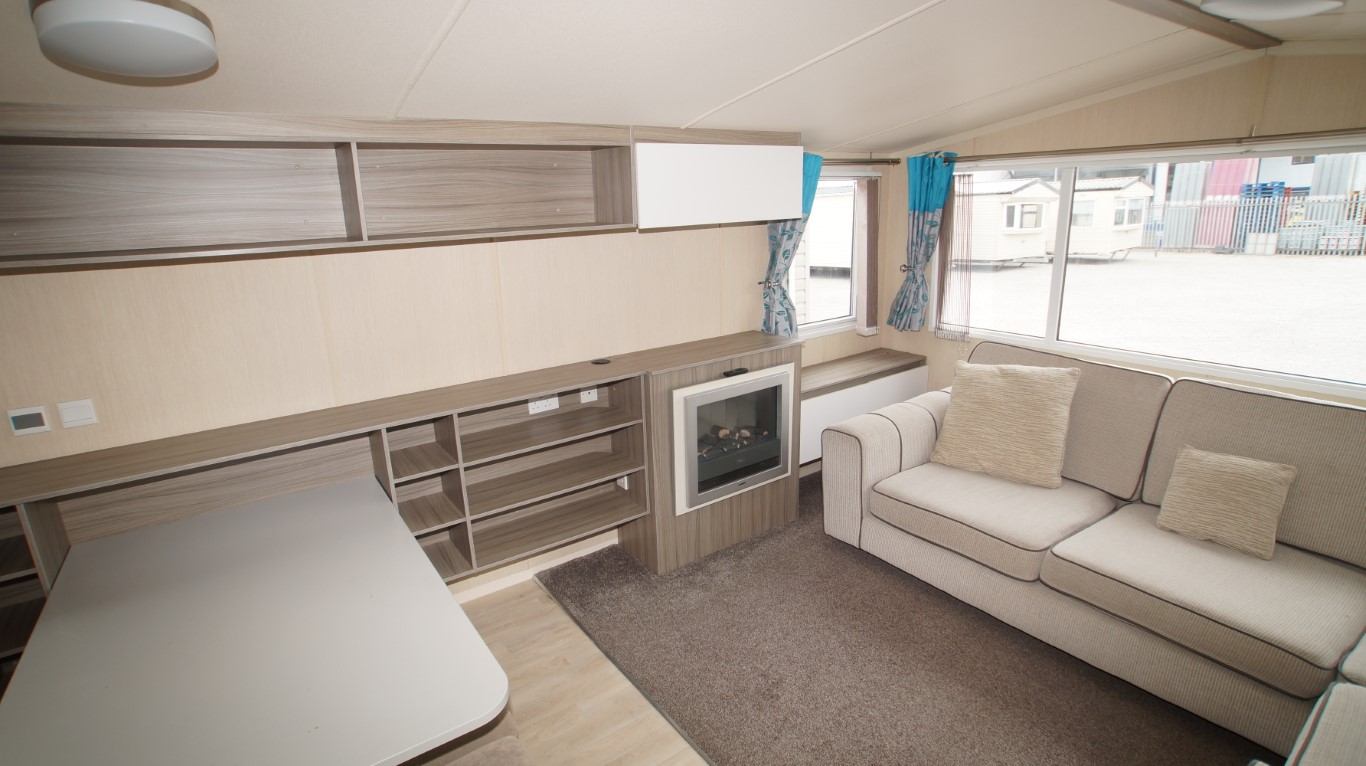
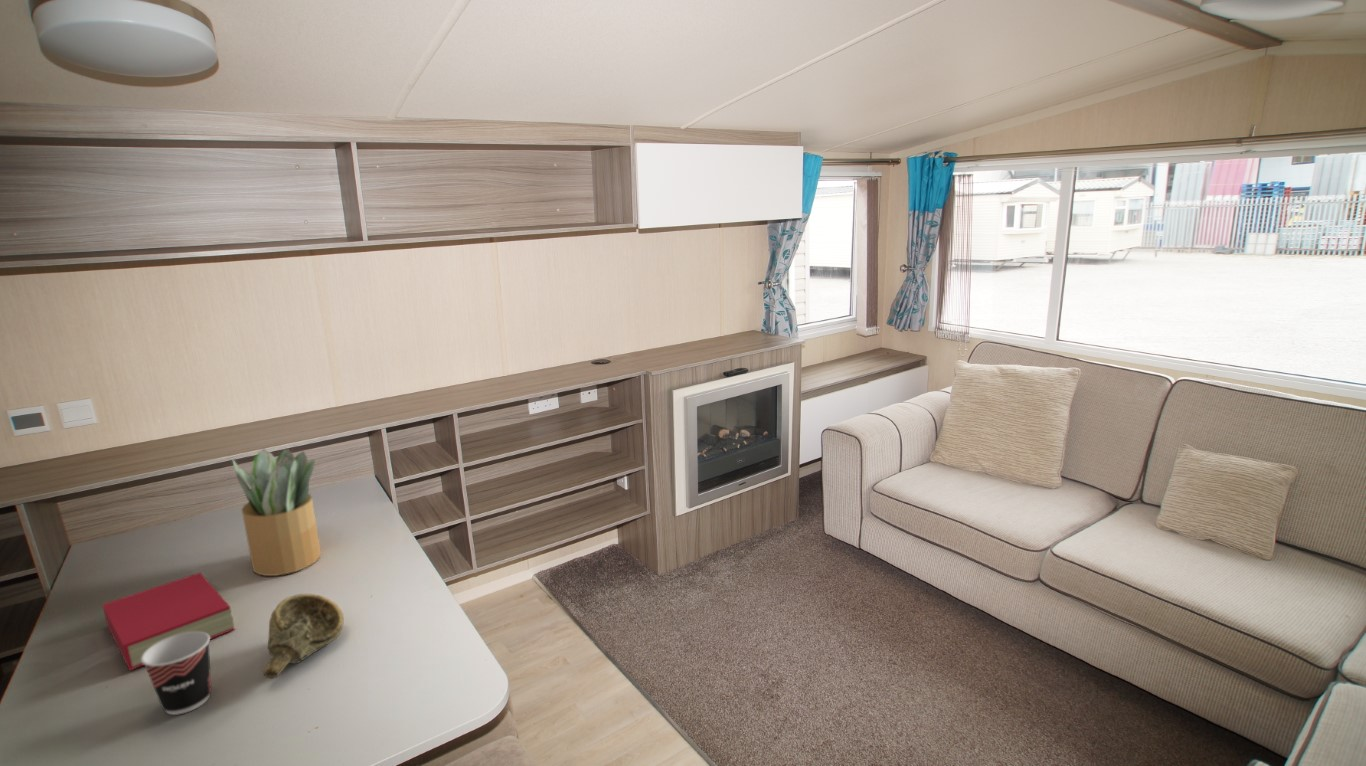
+ book [101,572,236,672]
+ decorative bowl [263,593,345,680]
+ cup [141,632,213,716]
+ potted plant [231,447,322,577]
